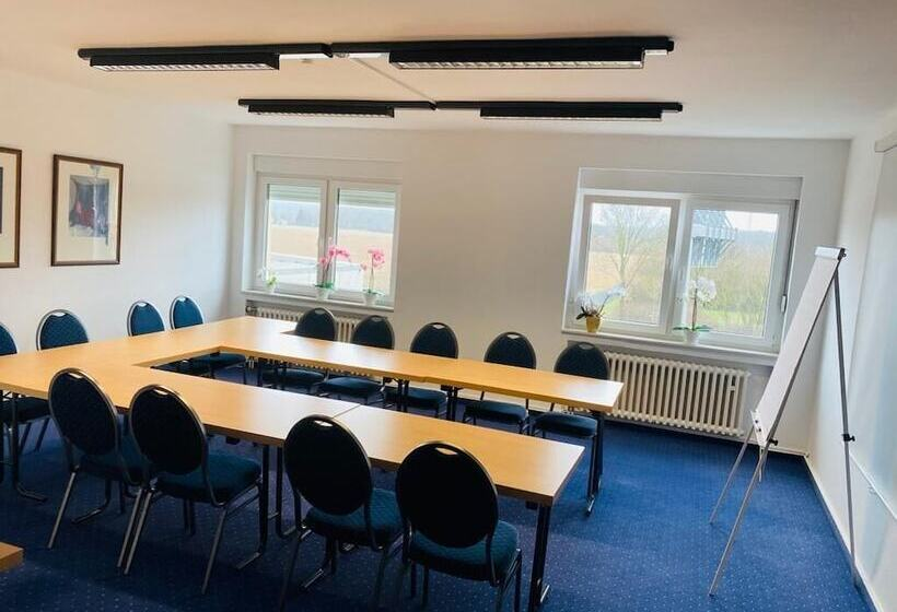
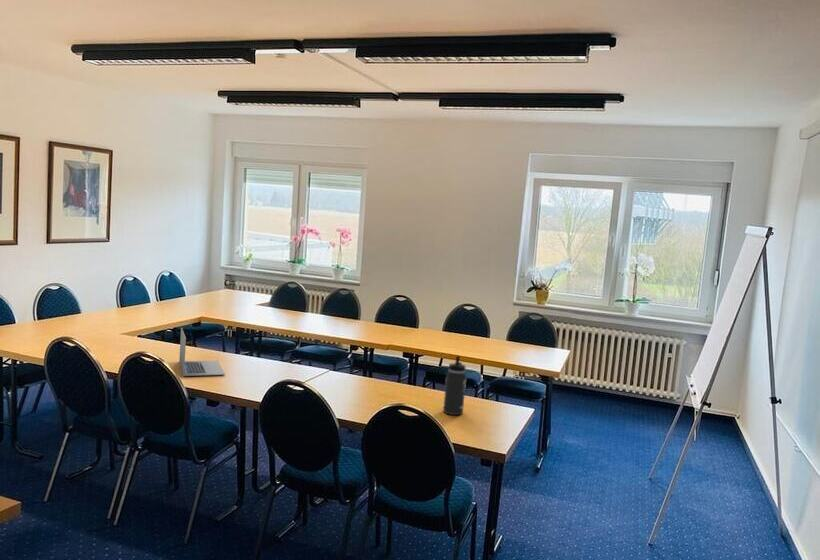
+ thermos bottle [442,355,467,416]
+ laptop [178,327,226,377]
